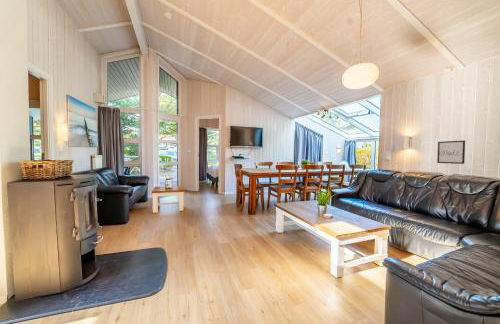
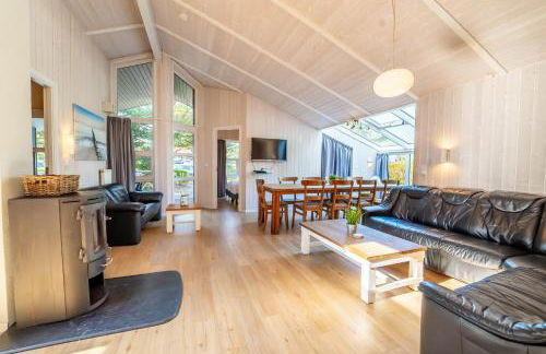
- wall art [436,139,466,165]
